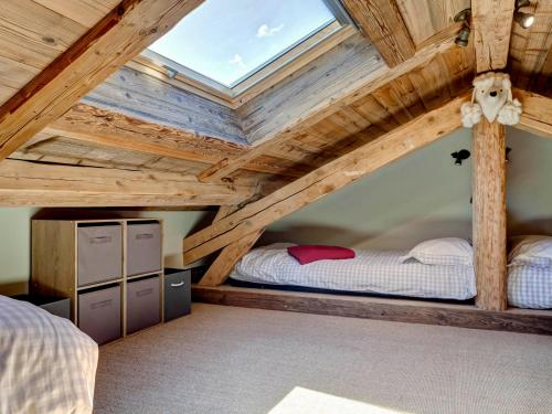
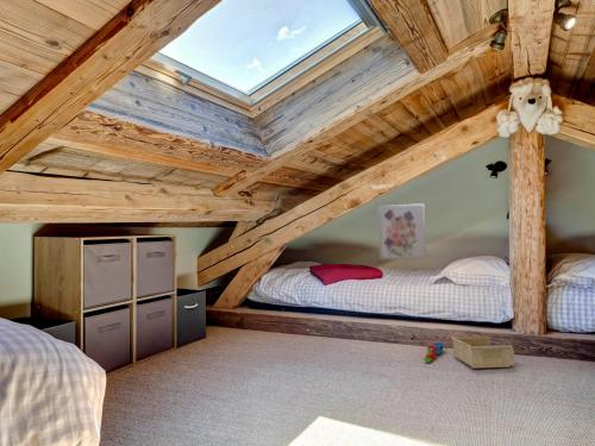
+ toy train [424,340,445,363]
+ storage bin [450,335,515,369]
+ wall art [378,202,427,260]
